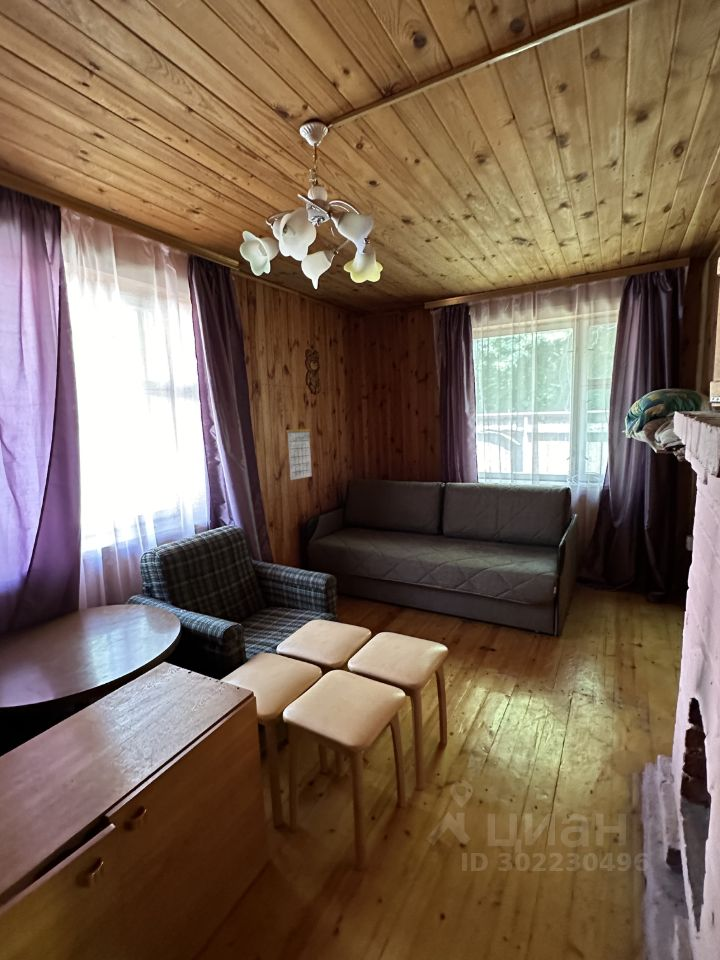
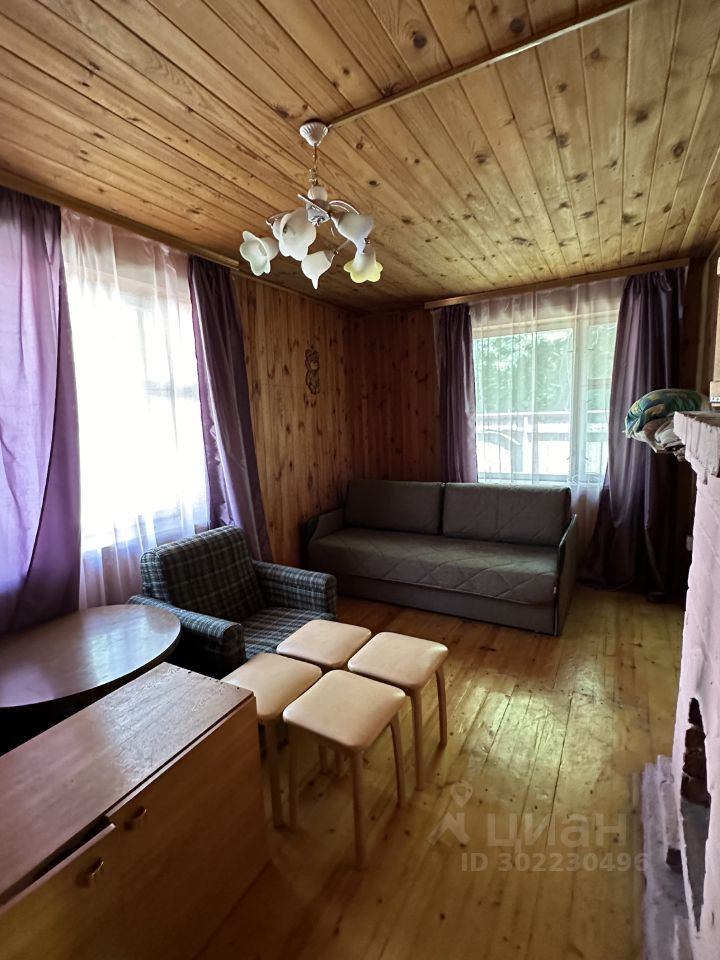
- calendar [286,417,313,481]
